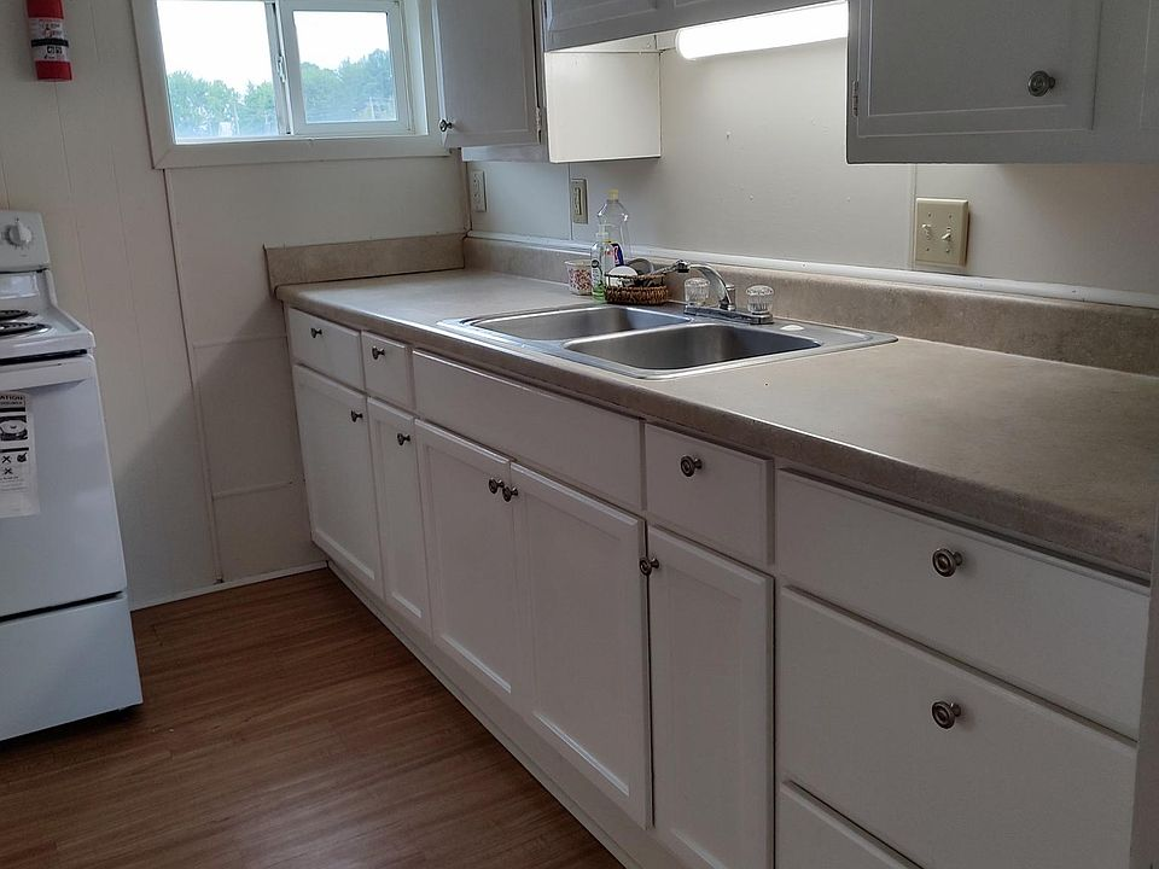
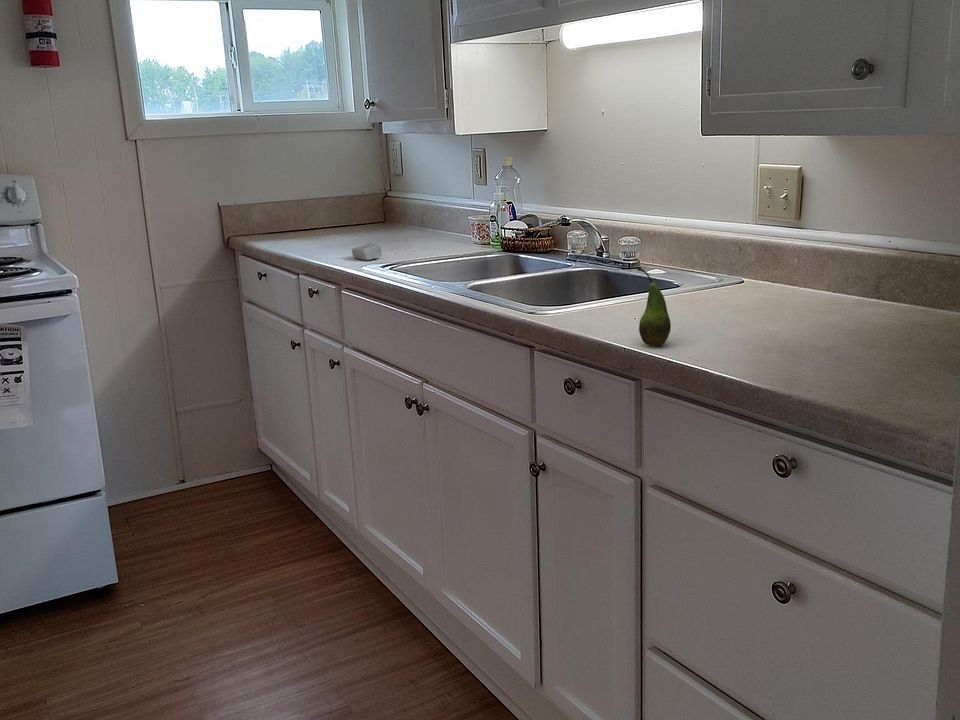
+ soap bar [351,242,383,261]
+ fruit [636,267,672,347]
